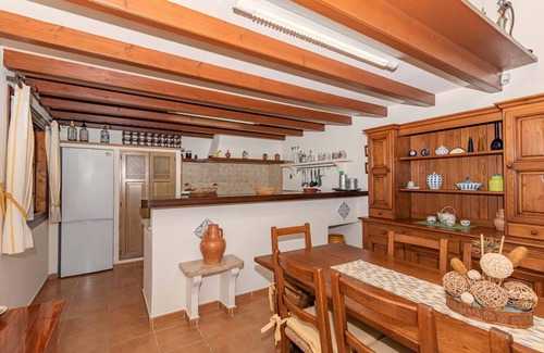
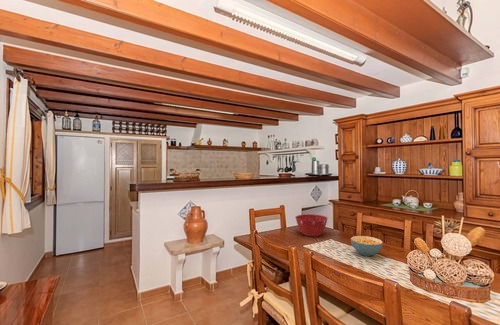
+ mixing bowl [294,213,329,237]
+ cereal bowl [350,235,384,257]
